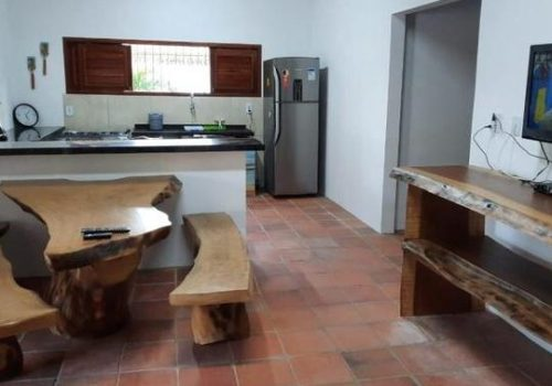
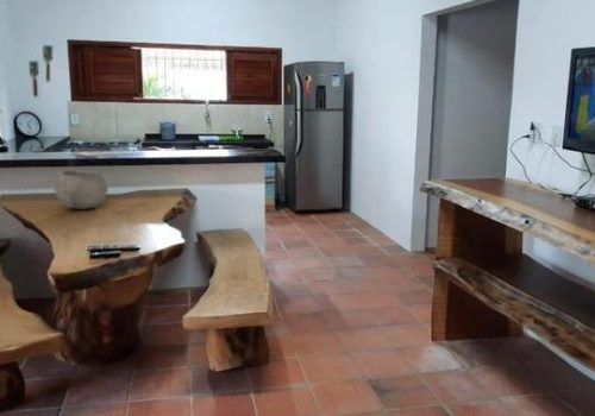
+ bowl [54,169,109,210]
